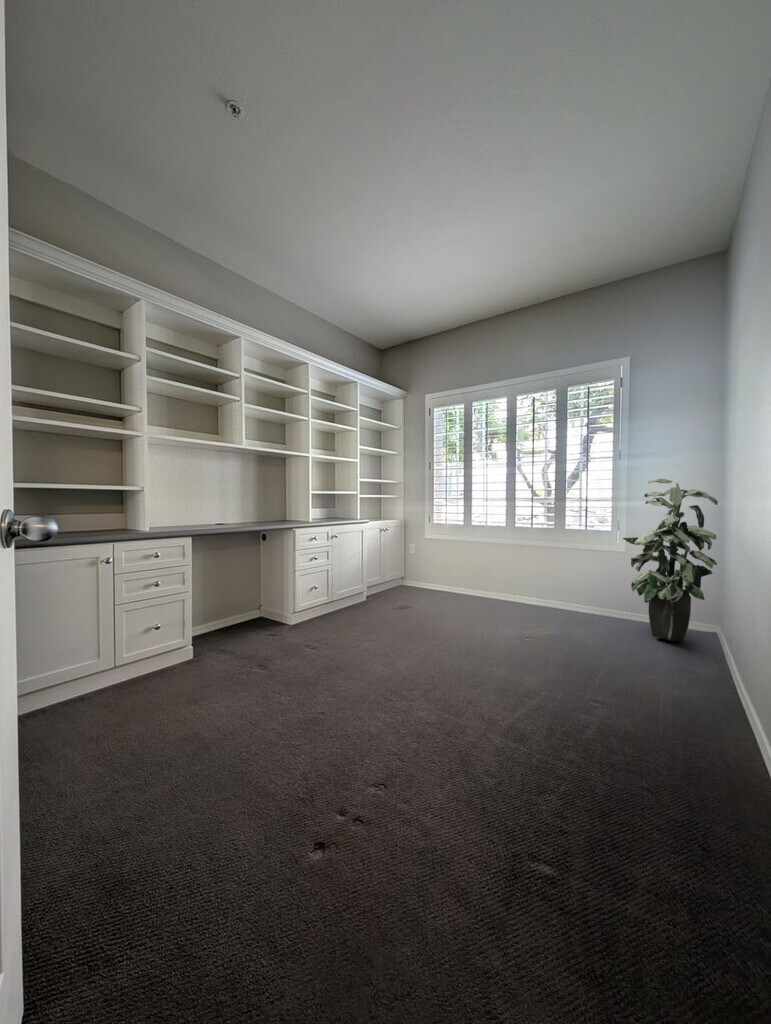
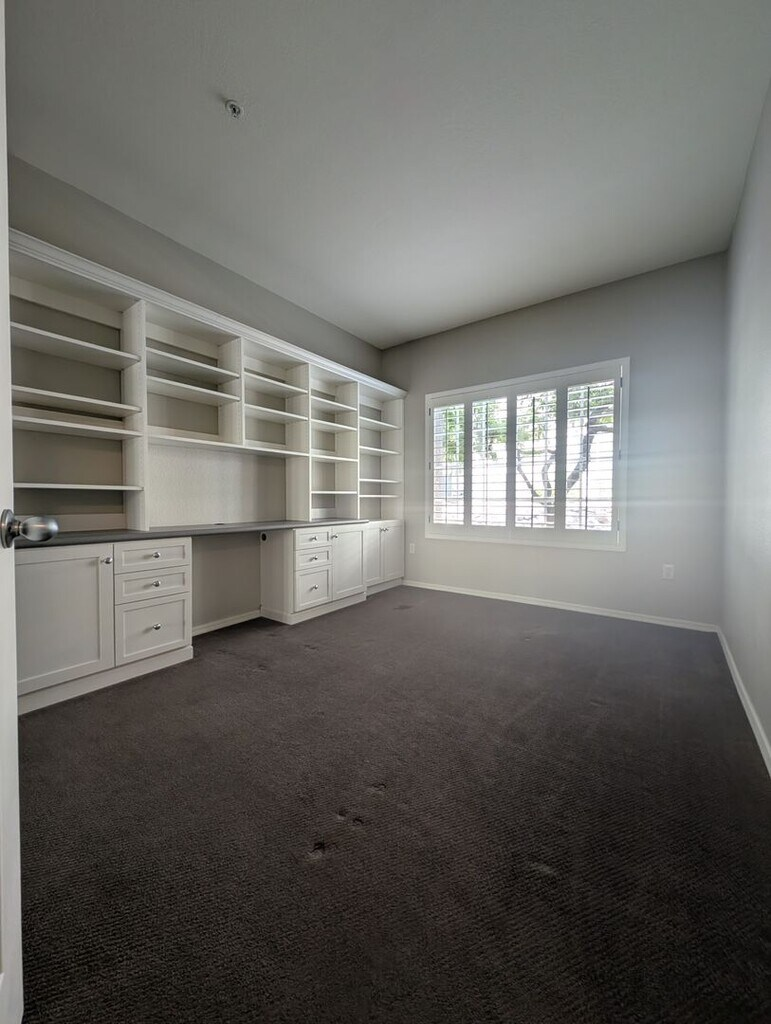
- indoor plant [622,478,719,642]
